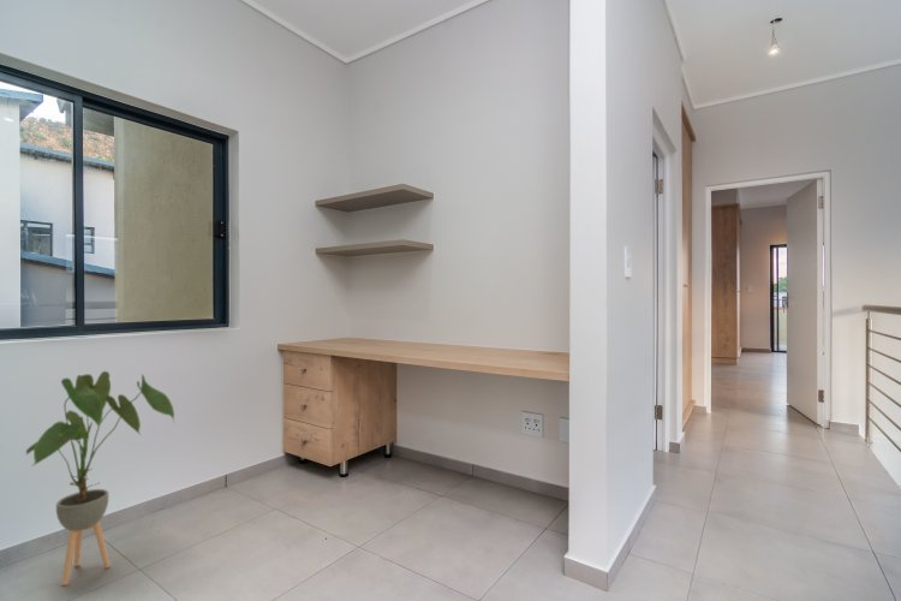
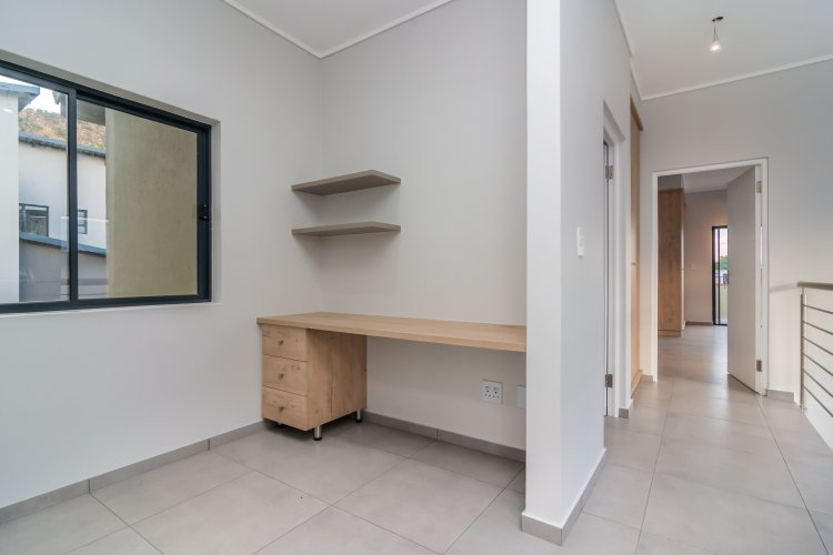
- house plant [25,370,177,587]
